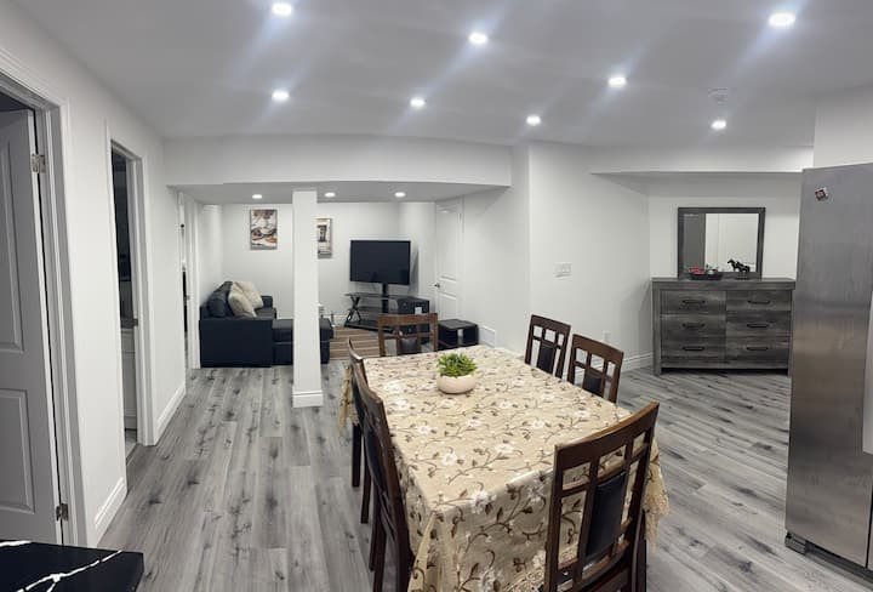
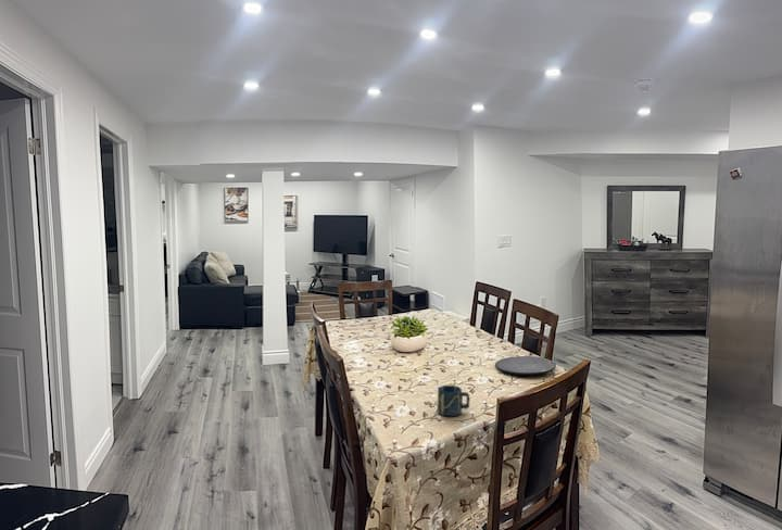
+ plate [494,355,557,376]
+ cup [437,384,470,417]
